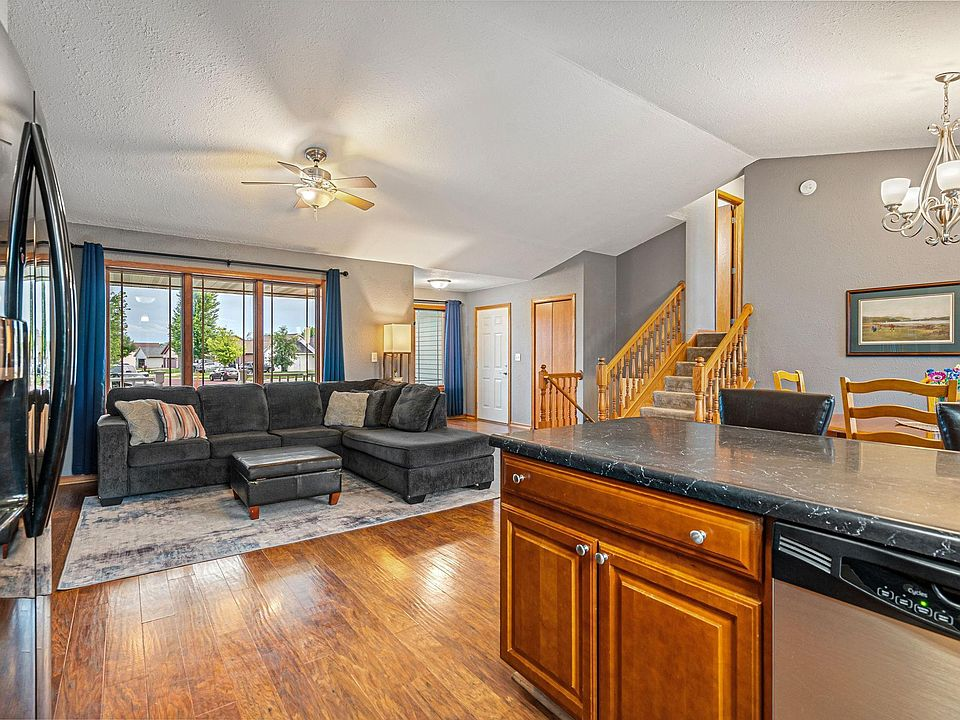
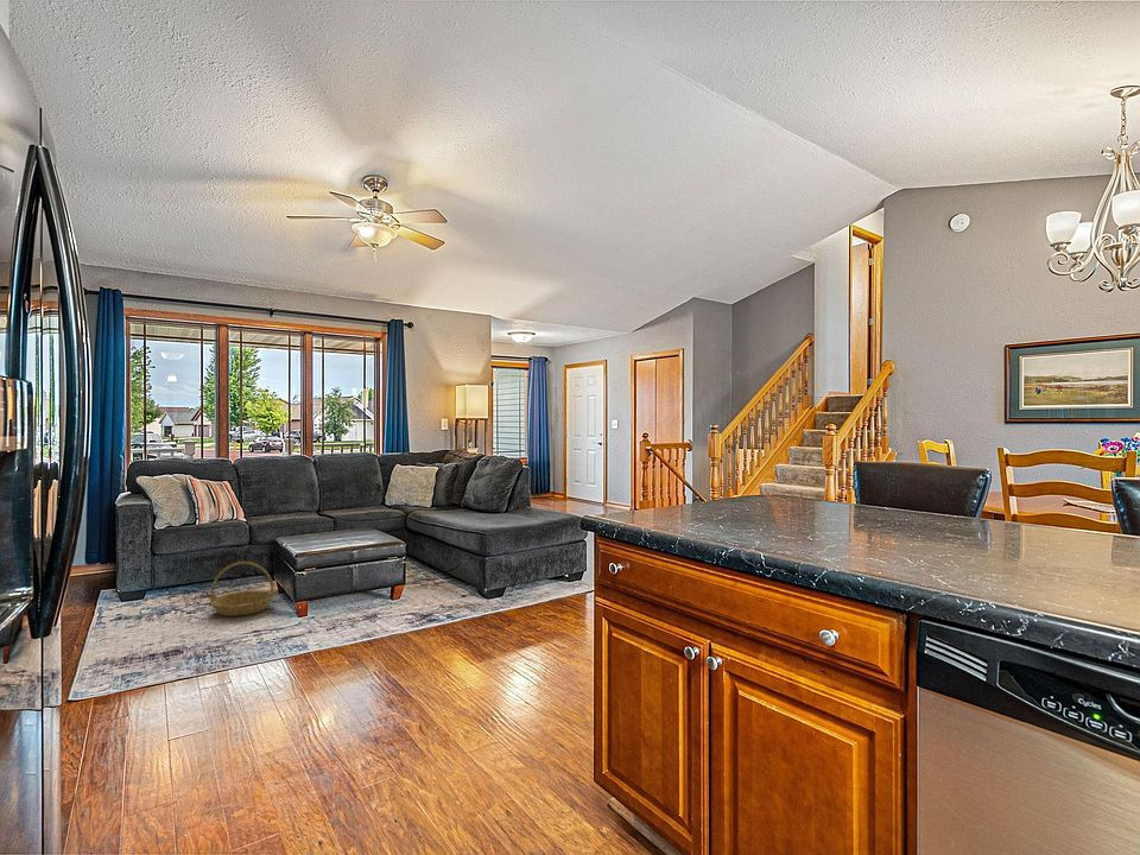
+ basket [209,560,276,618]
